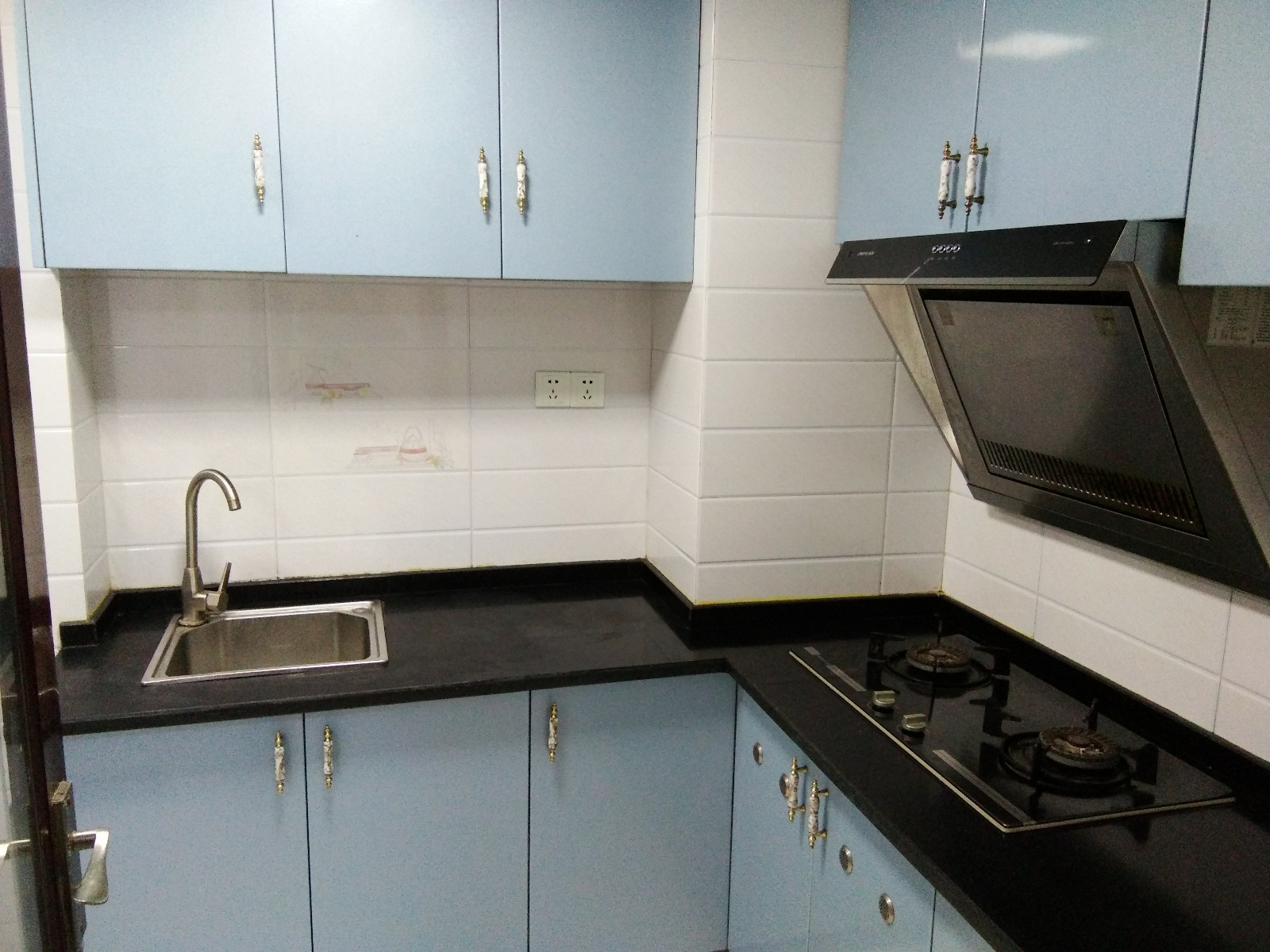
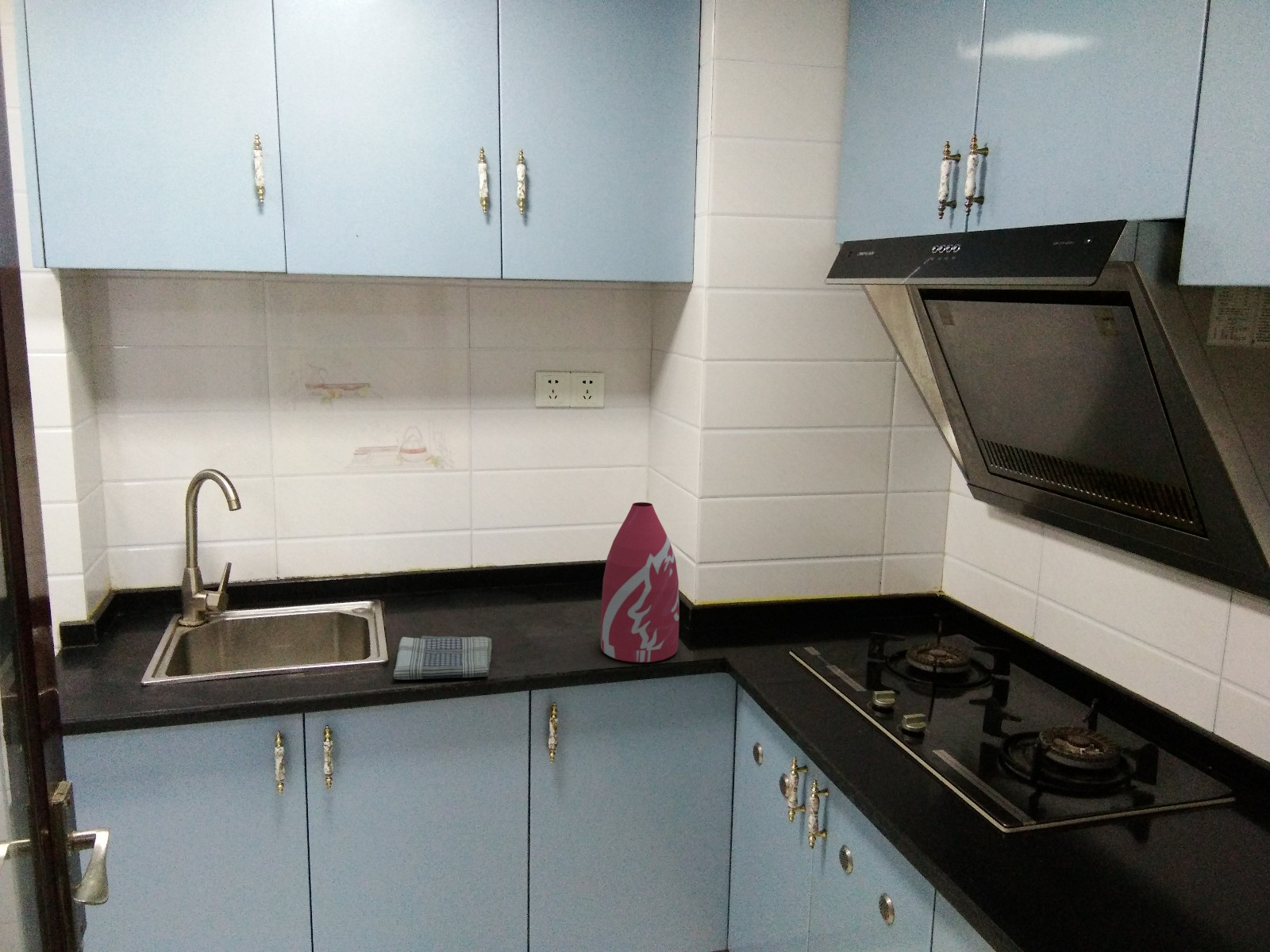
+ dish towel [393,635,493,681]
+ bottle [600,501,680,663]
